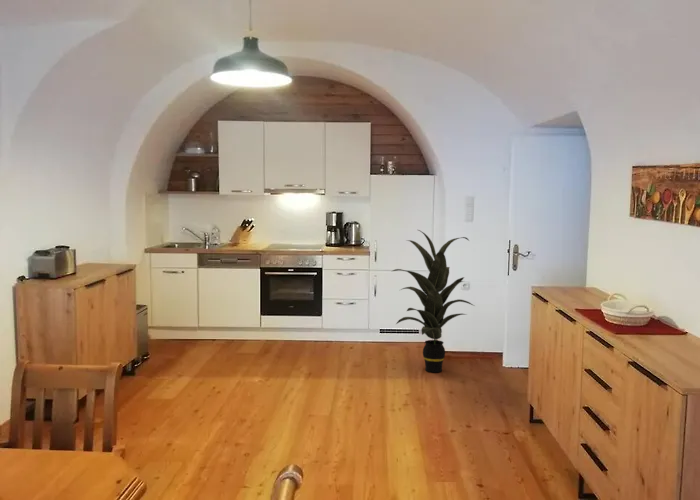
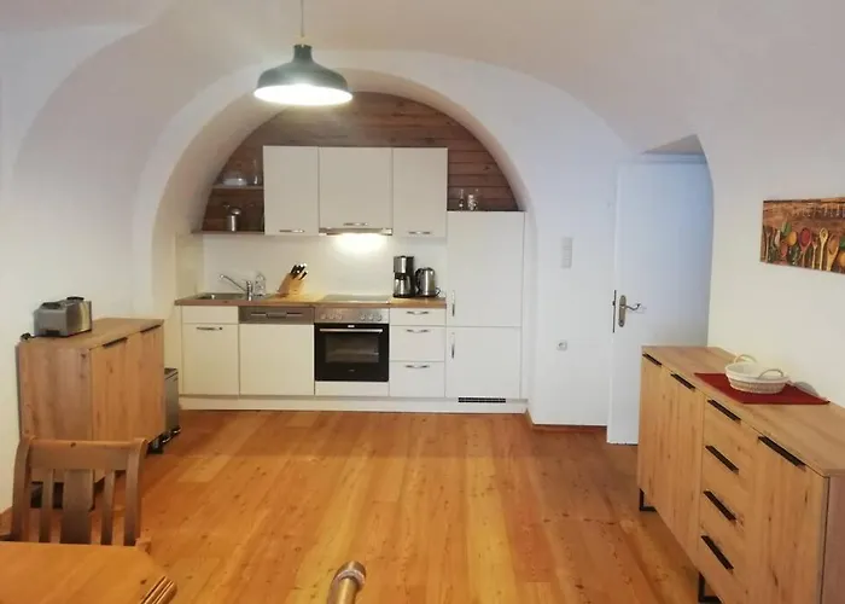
- indoor plant [392,229,475,373]
